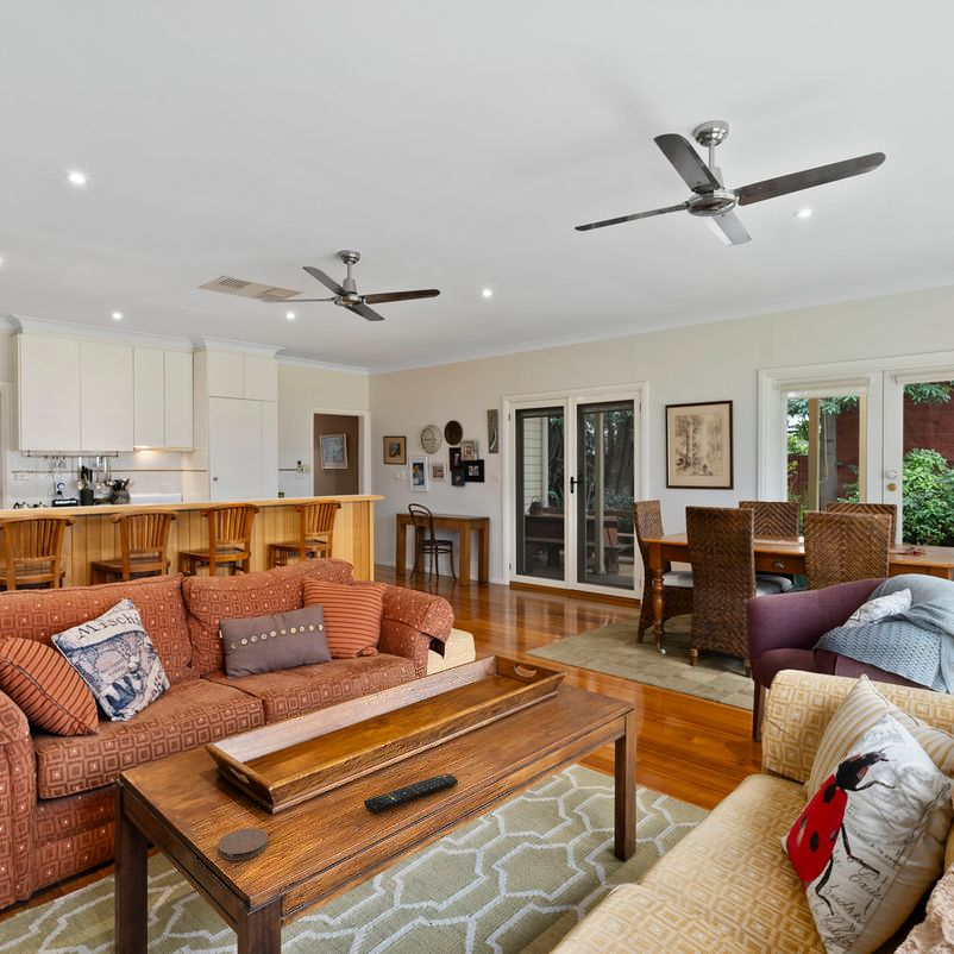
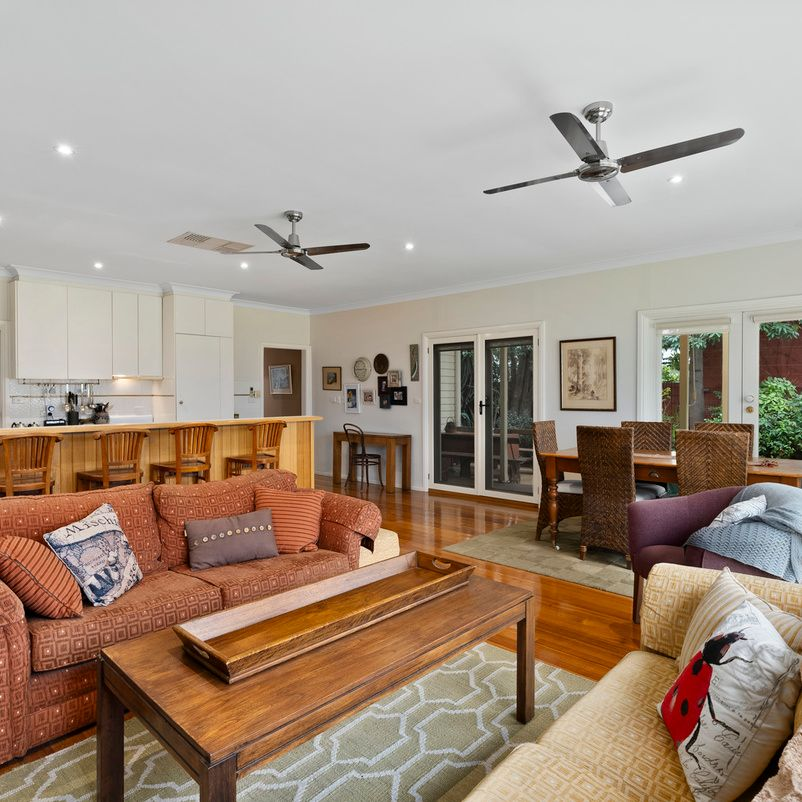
- coaster [216,827,269,861]
- remote control [363,772,459,814]
